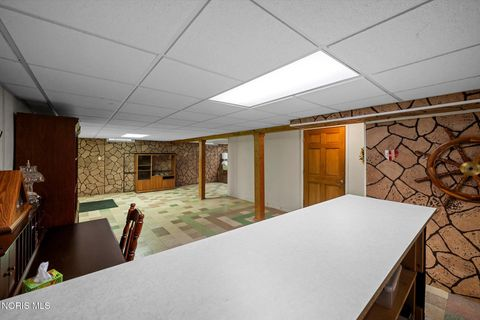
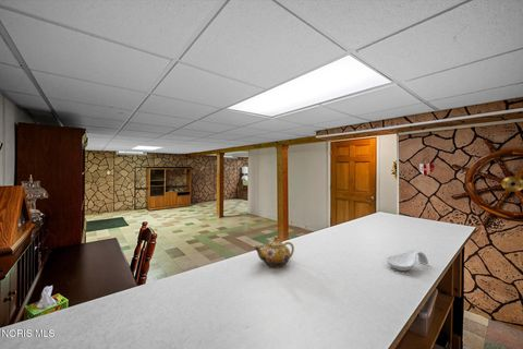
+ teapot [253,237,295,268]
+ spoon rest [386,249,429,272]
